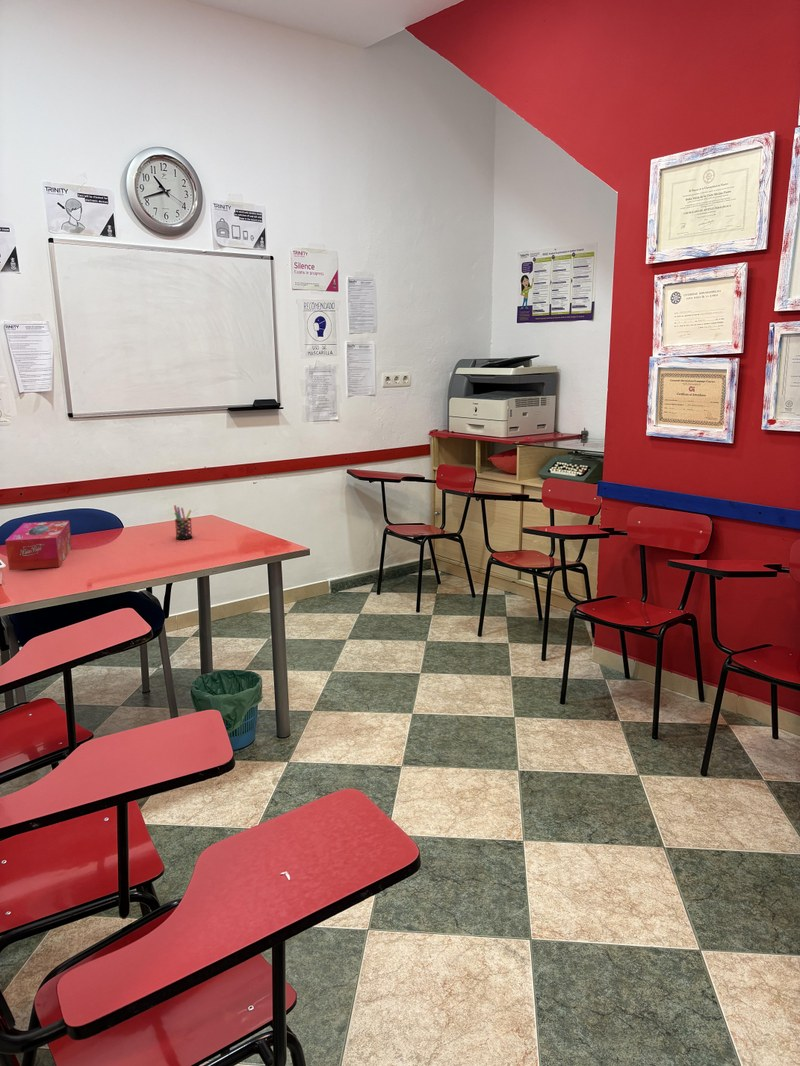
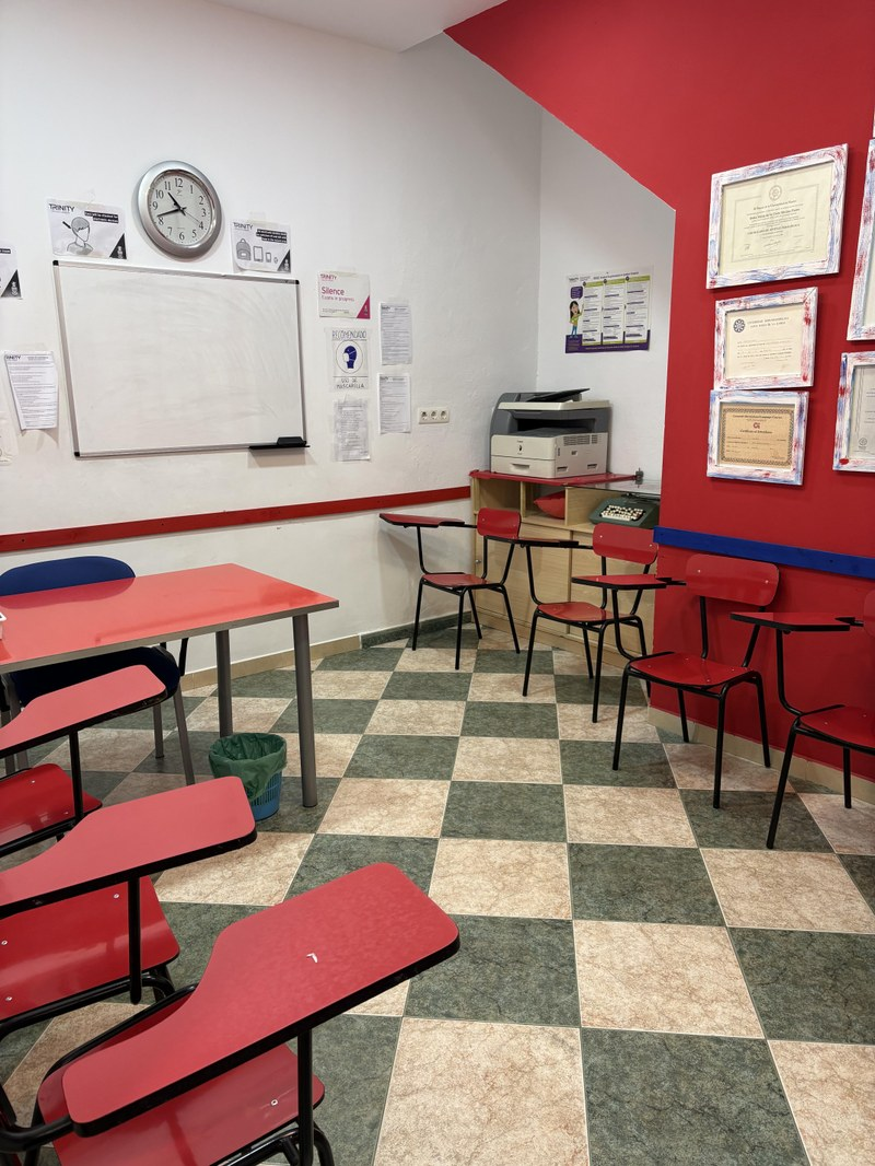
- pen holder [173,504,193,540]
- tissue box [5,520,73,571]
